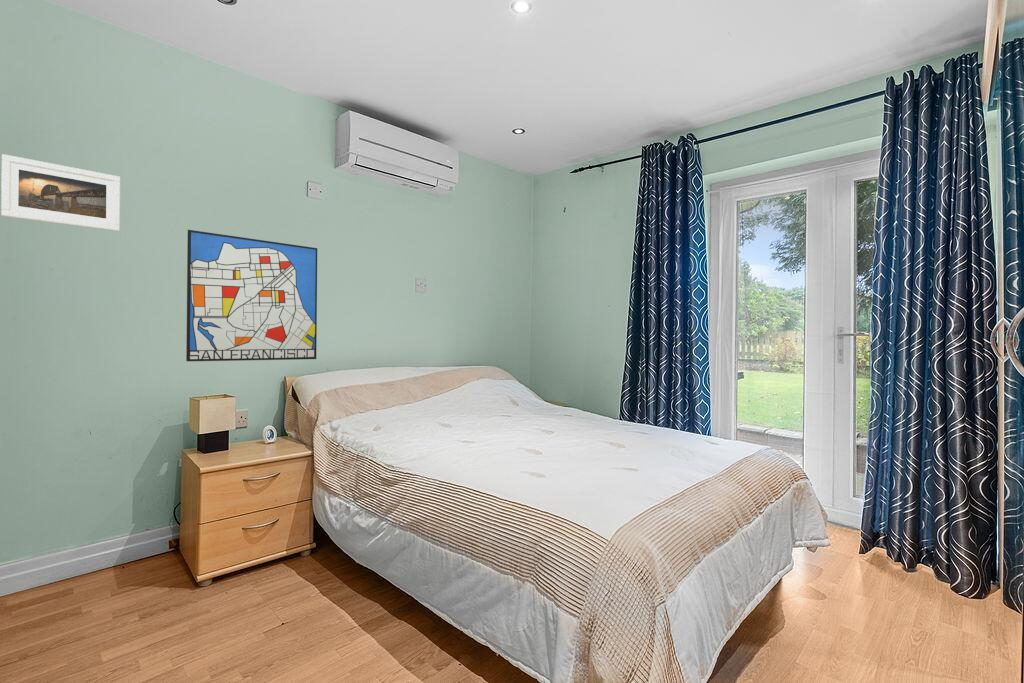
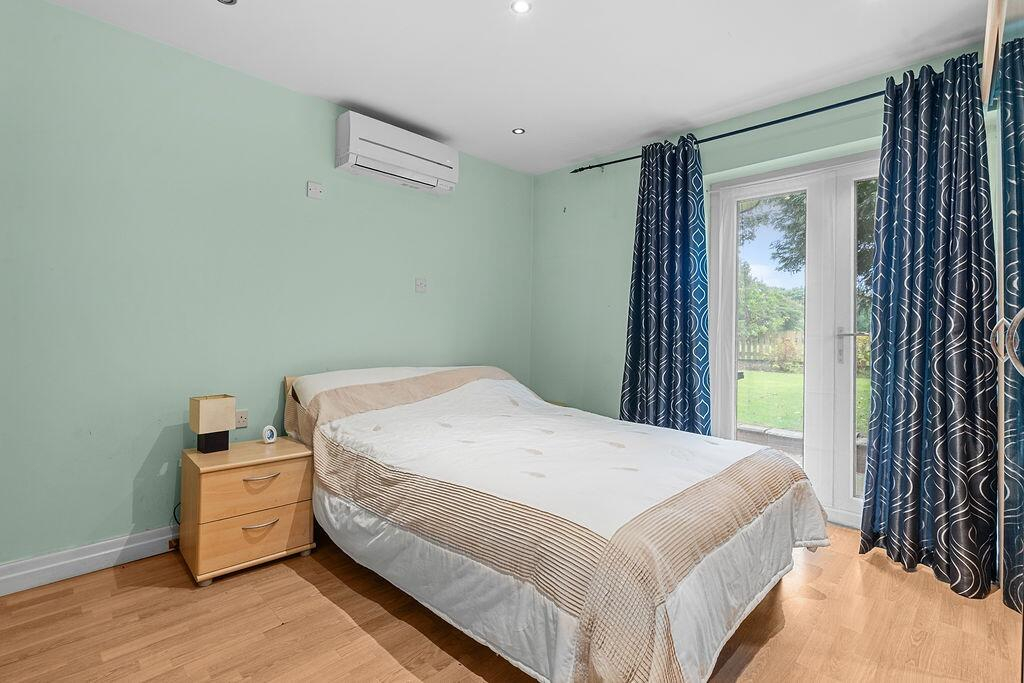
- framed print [0,153,121,232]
- wall art [185,229,318,362]
